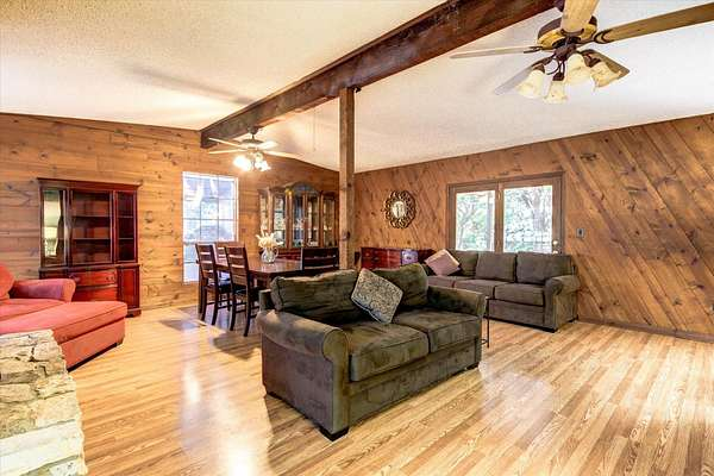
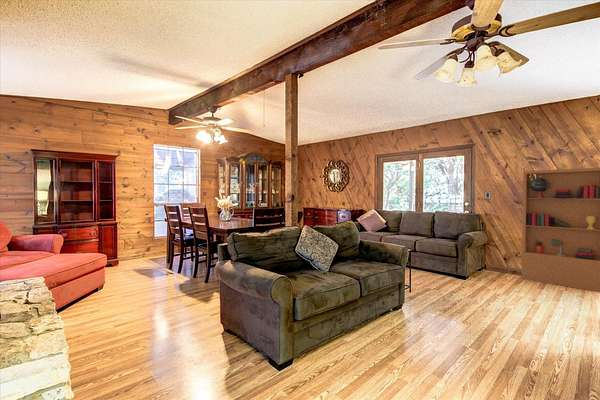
+ bookcase [521,167,600,293]
